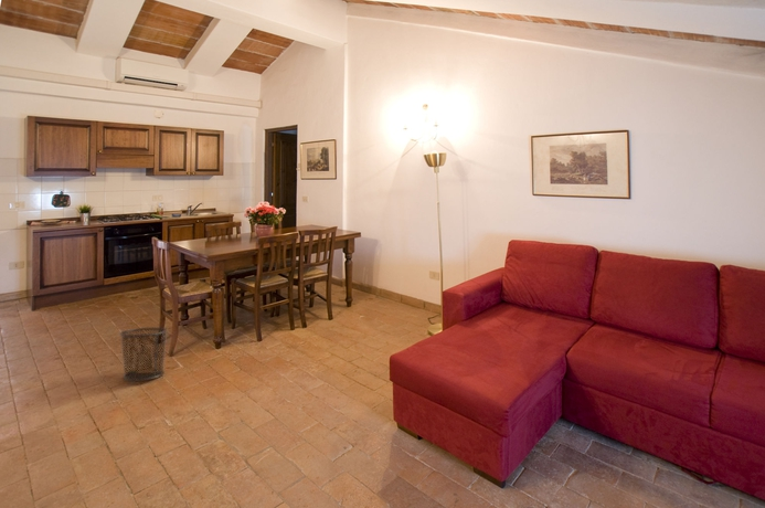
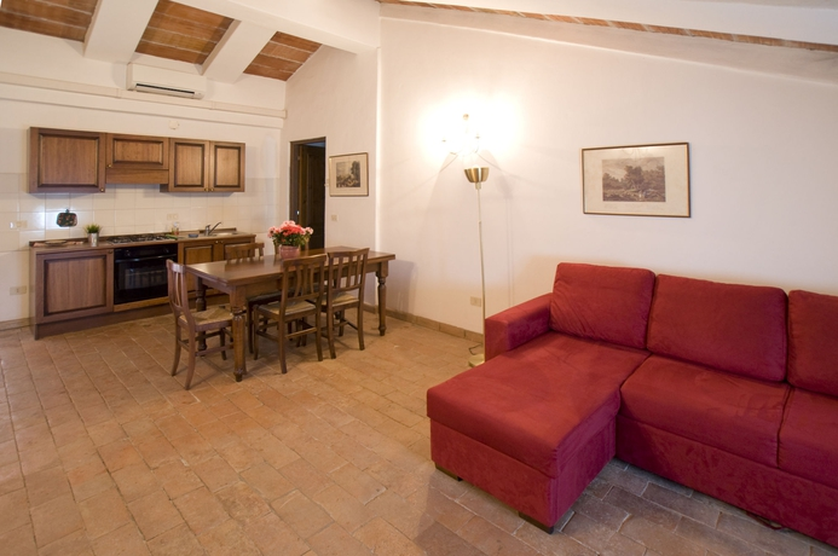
- trash can [118,327,169,382]
